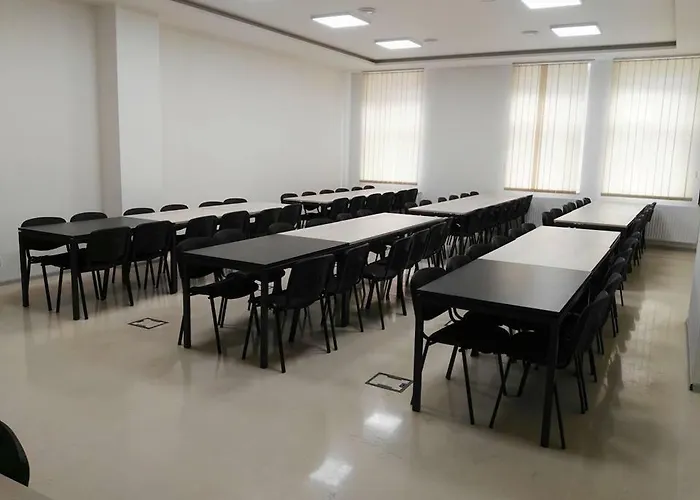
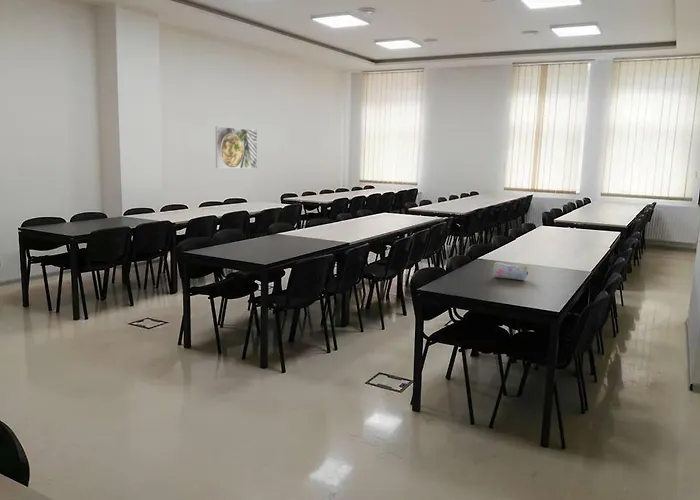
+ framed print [215,125,258,169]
+ pencil case [492,261,529,281]
